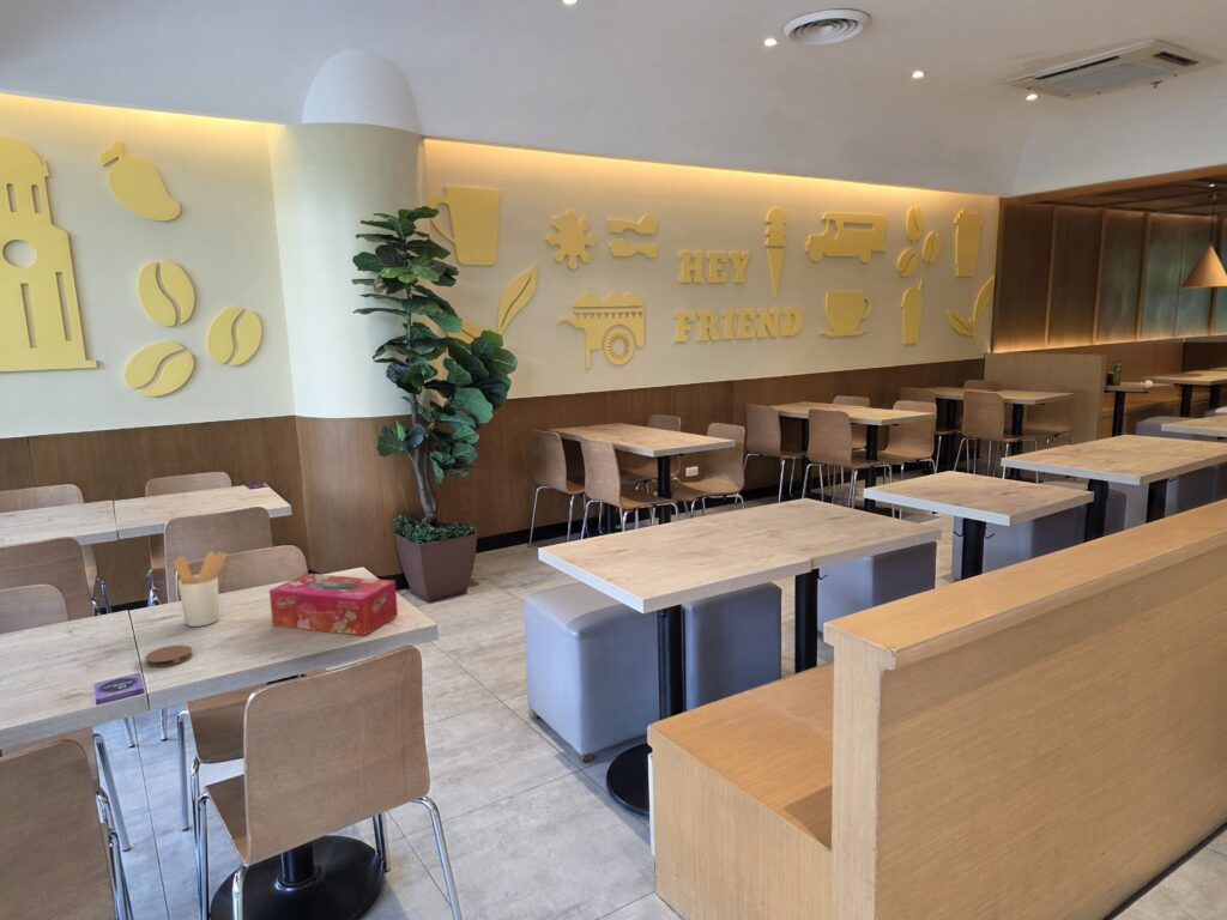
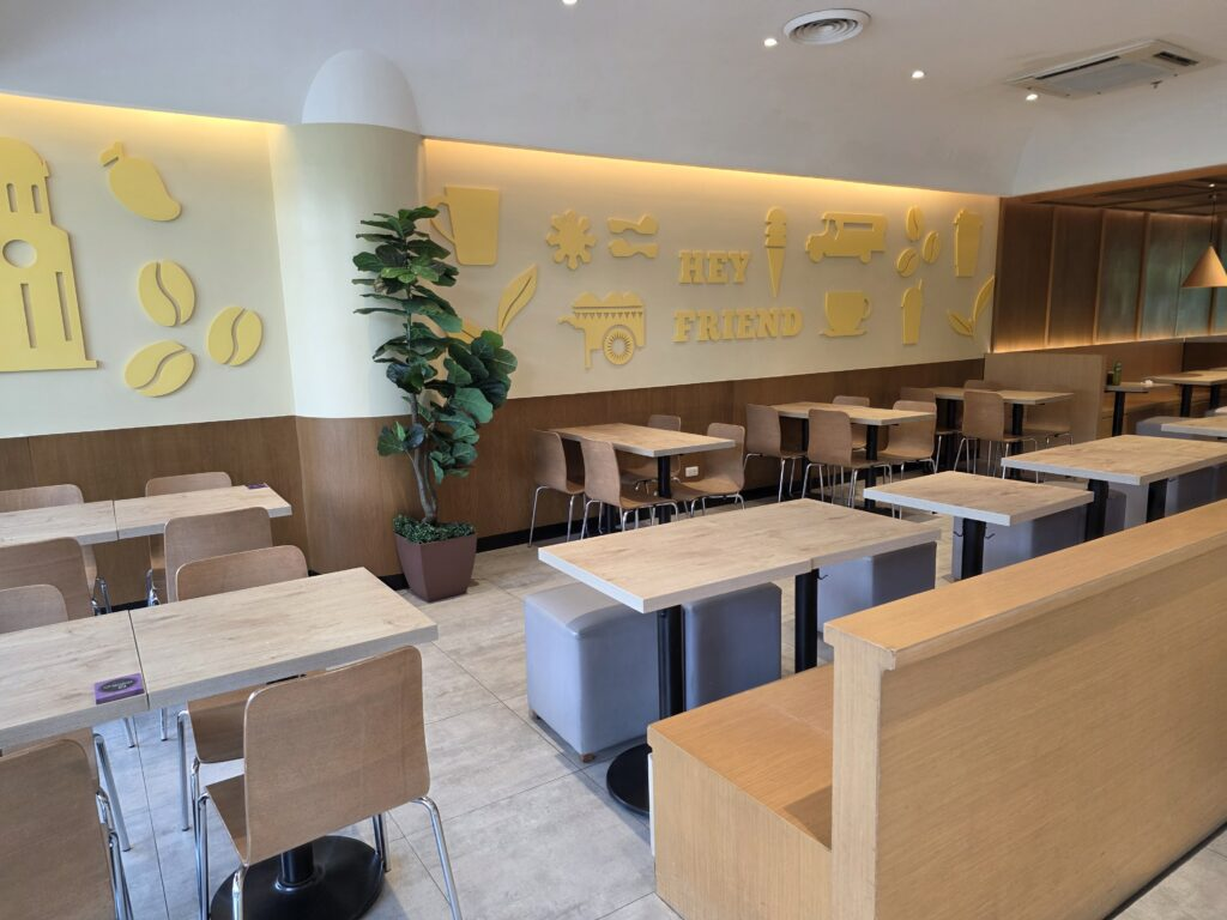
- utensil holder [173,550,228,628]
- tissue box [268,573,399,637]
- coaster [144,643,194,668]
